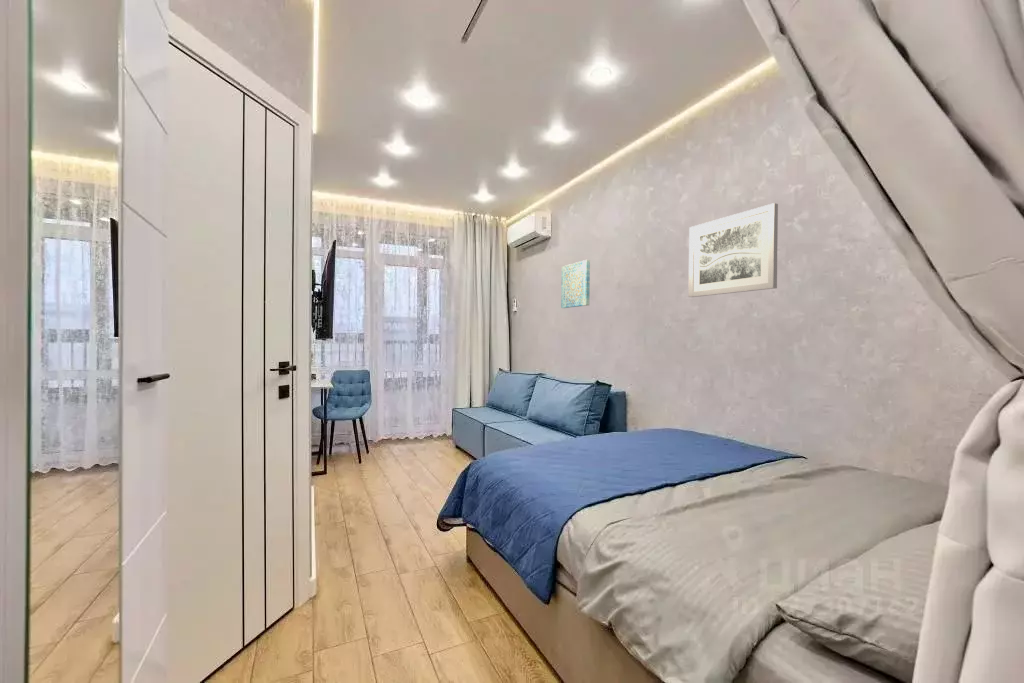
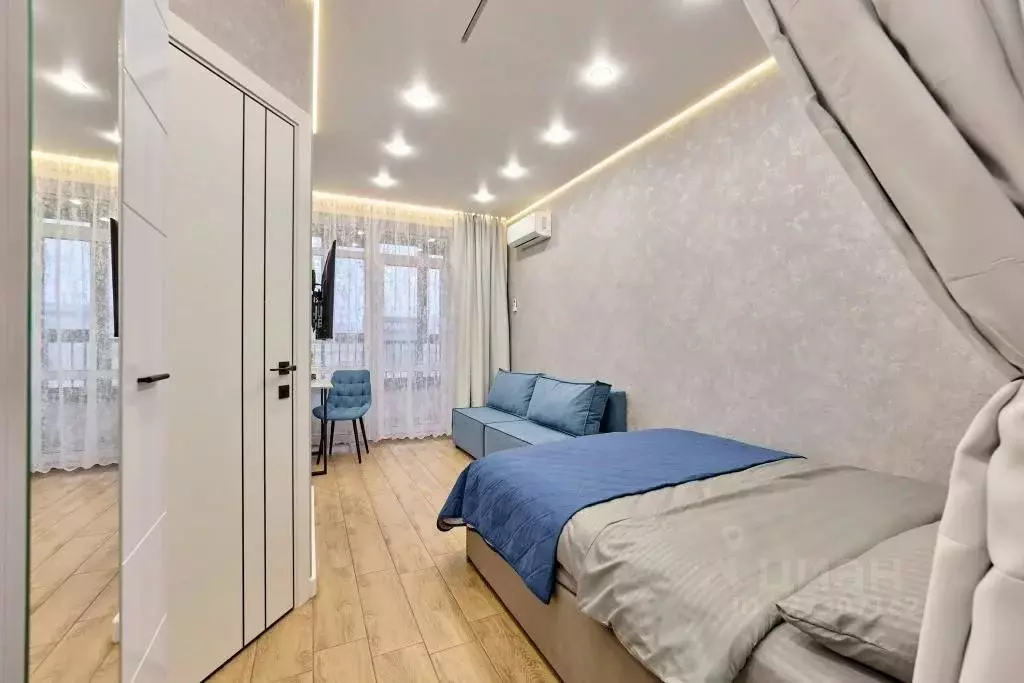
- wall art [688,202,779,298]
- wall art [560,259,591,309]
